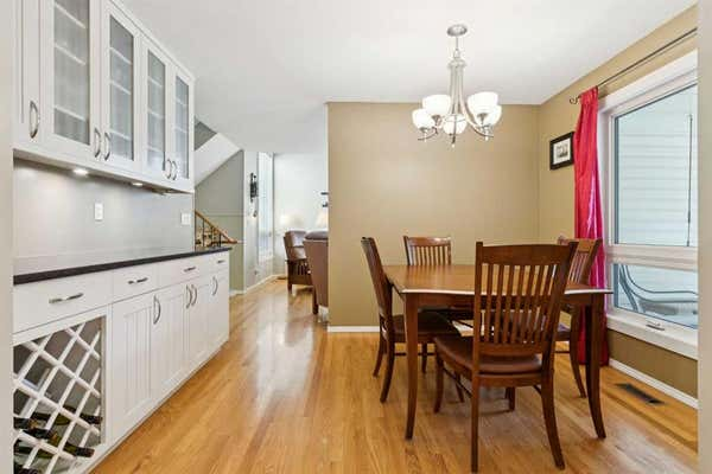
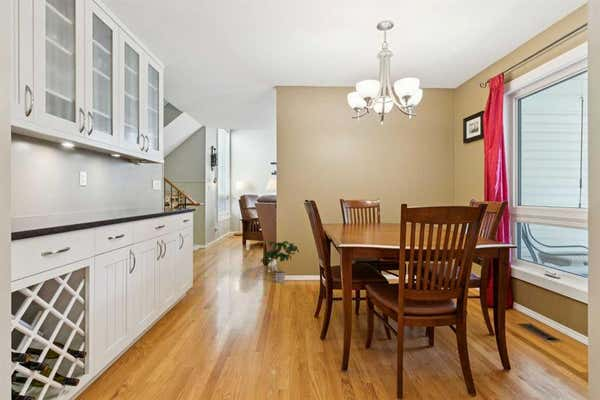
+ potted plant [260,240,300,284]
